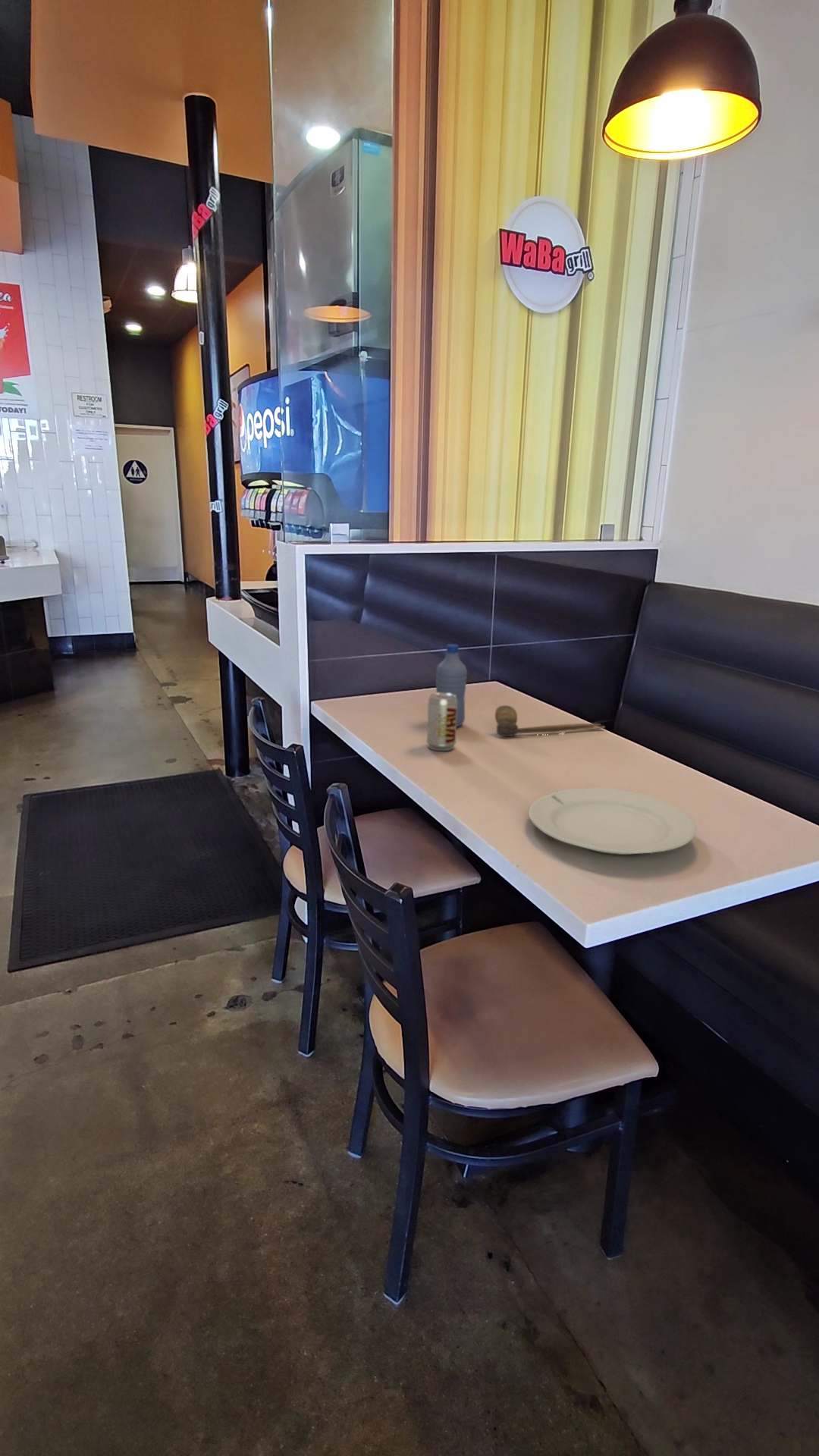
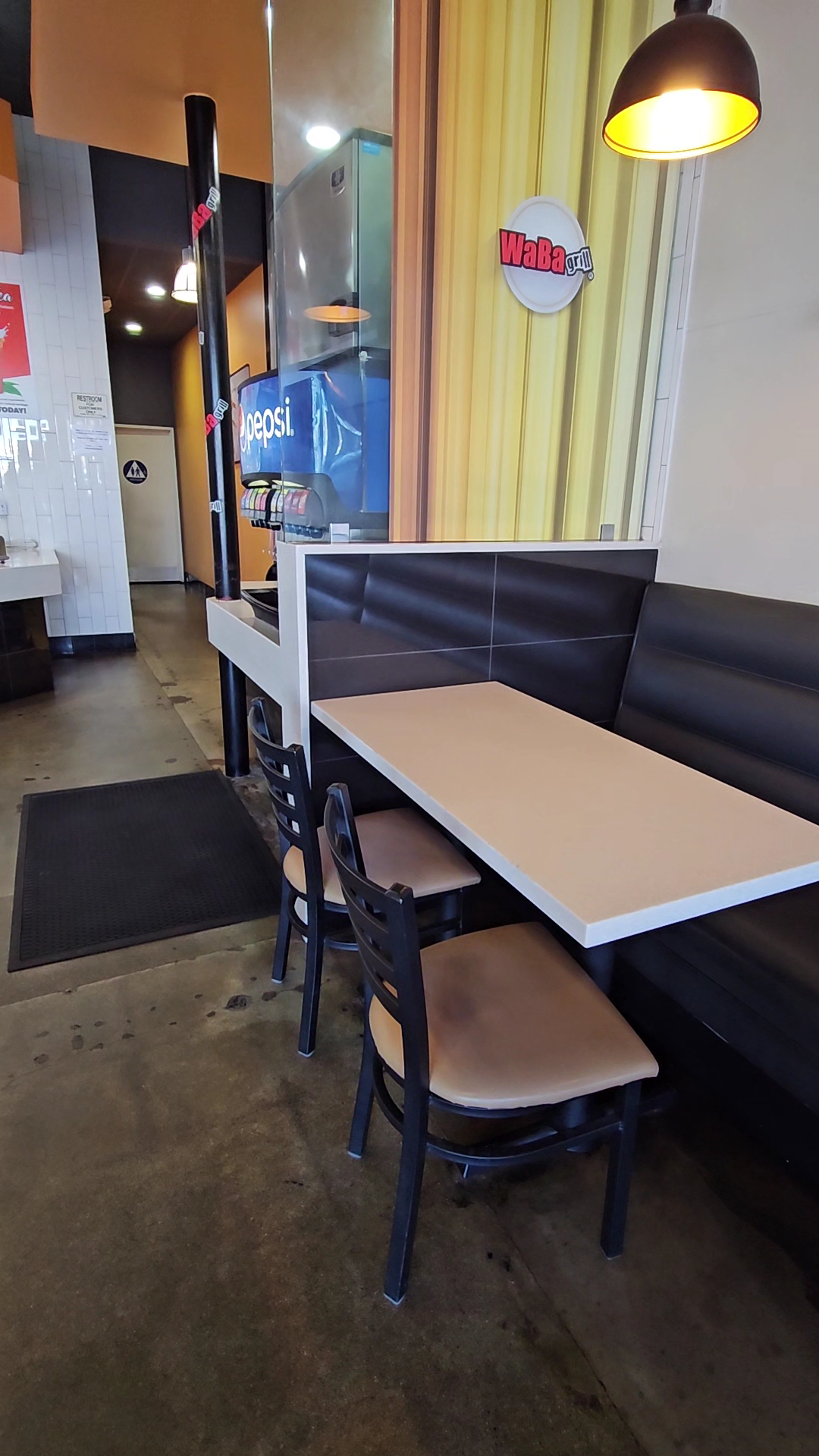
- beverage can [426,692,457,752]
- water bottle [435,643,468,727]
- chinaware [528,787,697,855]
- spoon [494,704,606,737]
